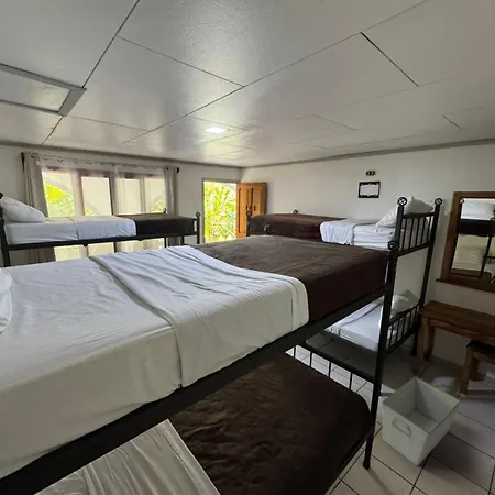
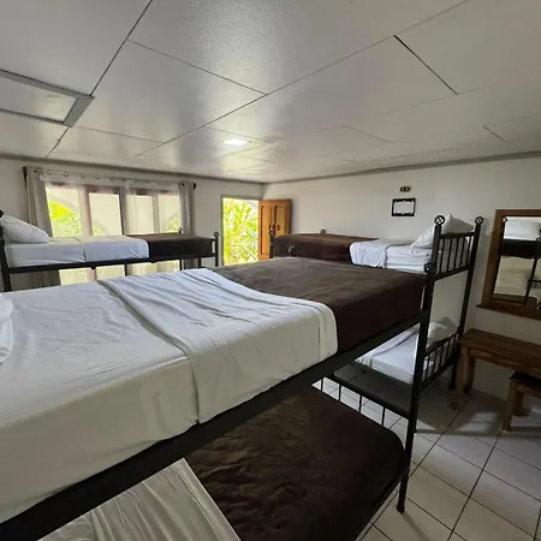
- storage bin [381,376,462,466]
